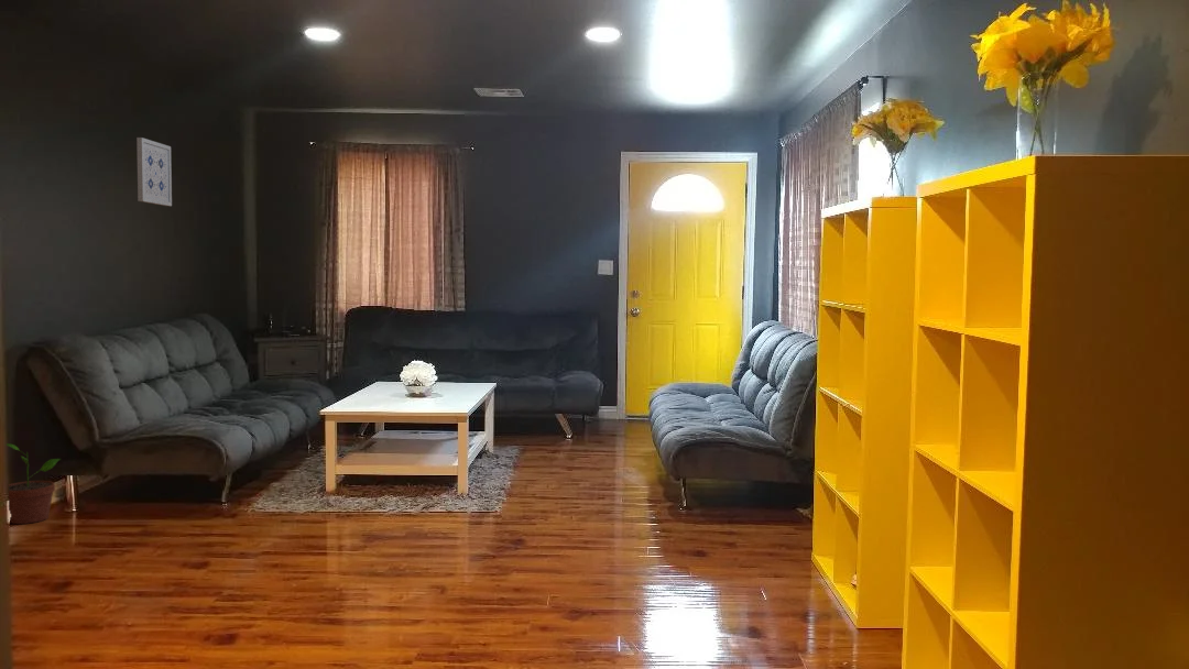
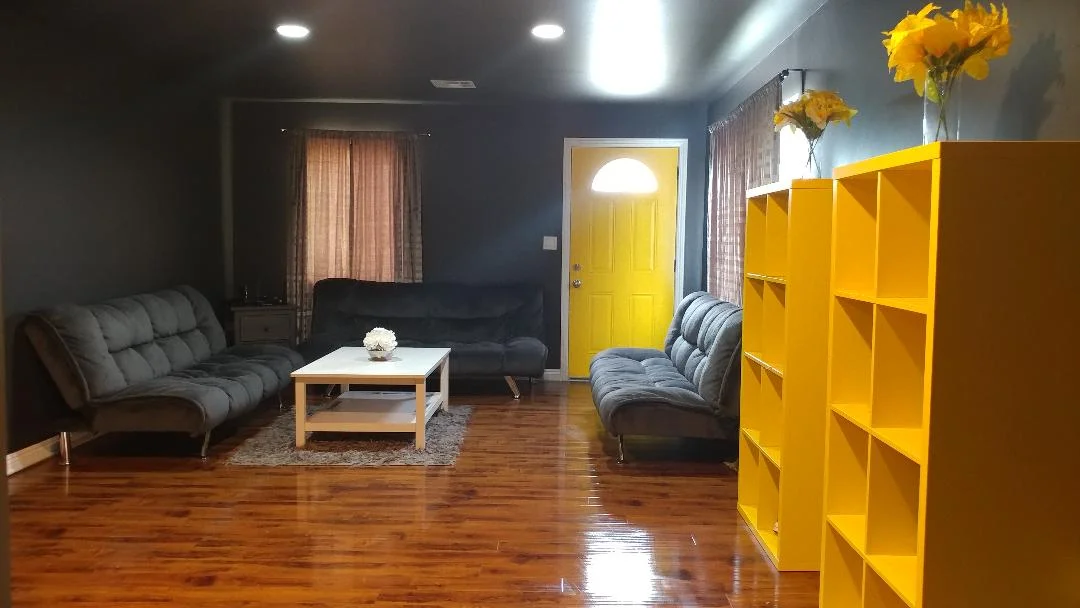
- potted plant [6,442,62,525]
- wall art [135,136,173,207]
